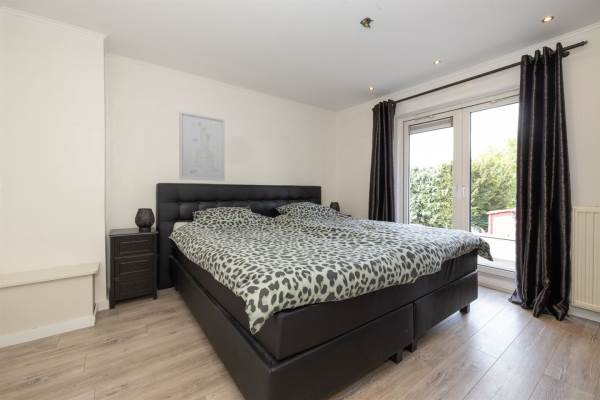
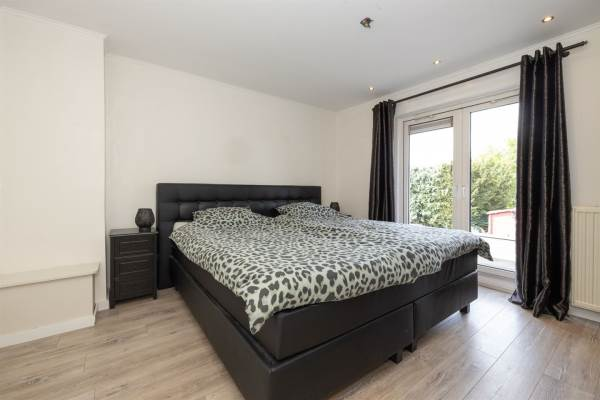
- wall art [178,111,226,182]
